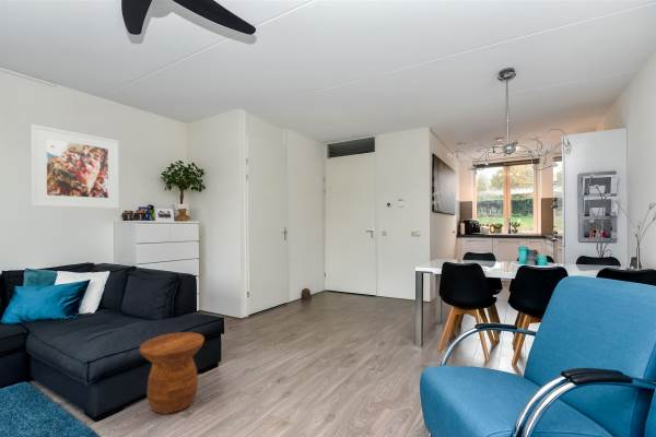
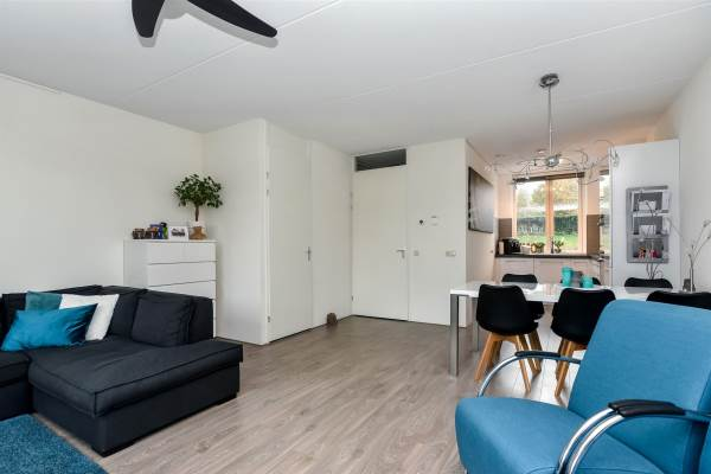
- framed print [30,123,120,210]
- side table [139,331,206,415]
